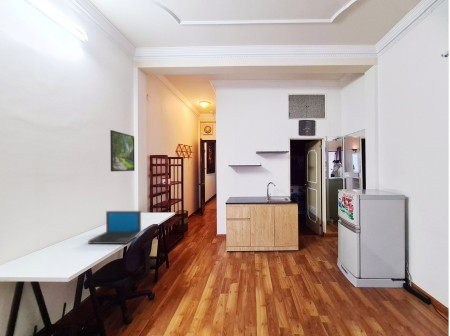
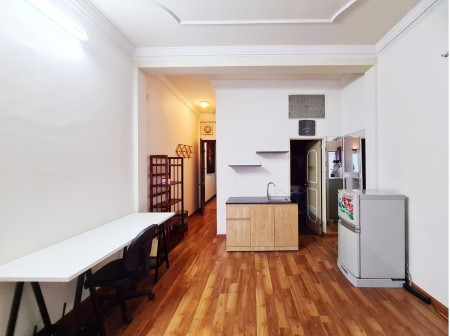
- laptop [87,210,142,245]
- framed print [109,129,136,172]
